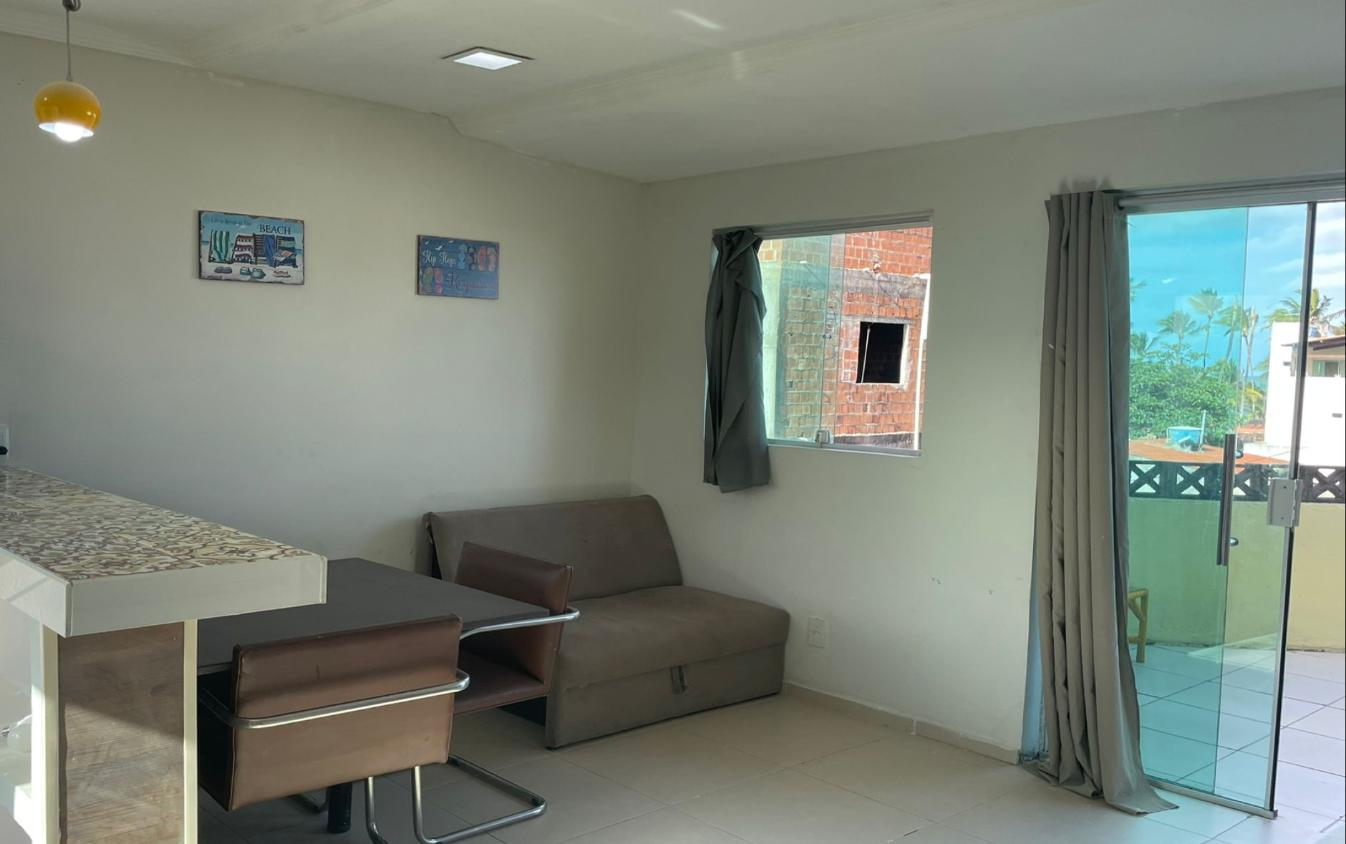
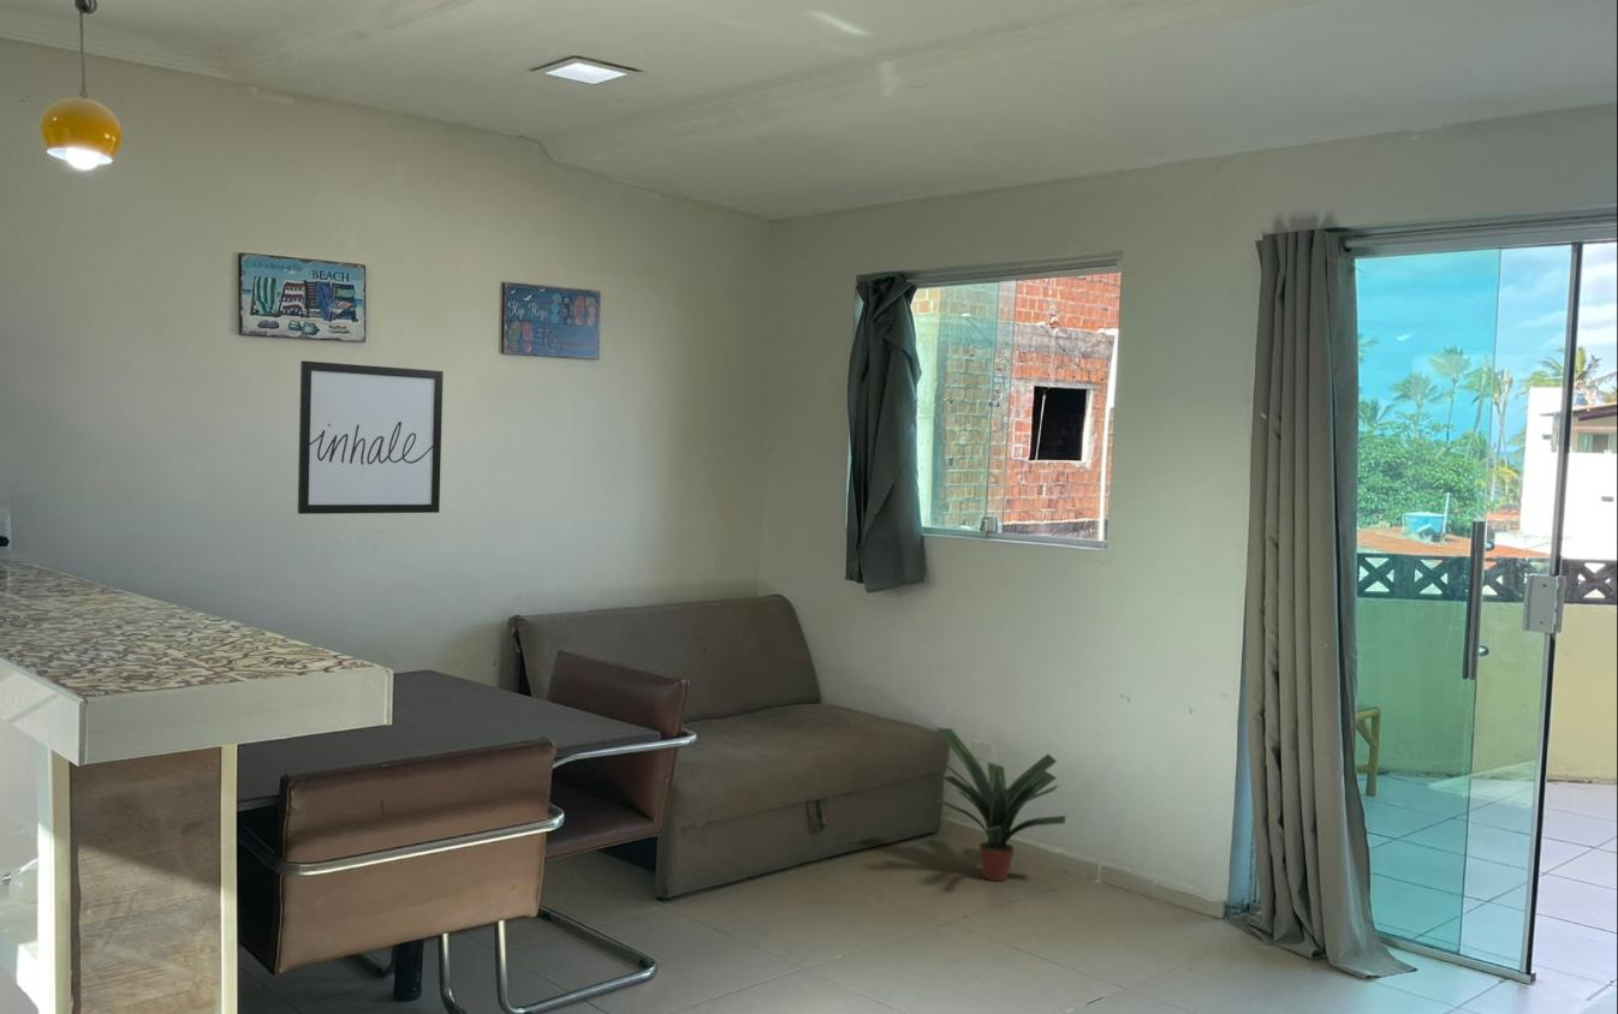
+ wall art [297,359,445,515]
+ potted plant [935,727,1067,882]
